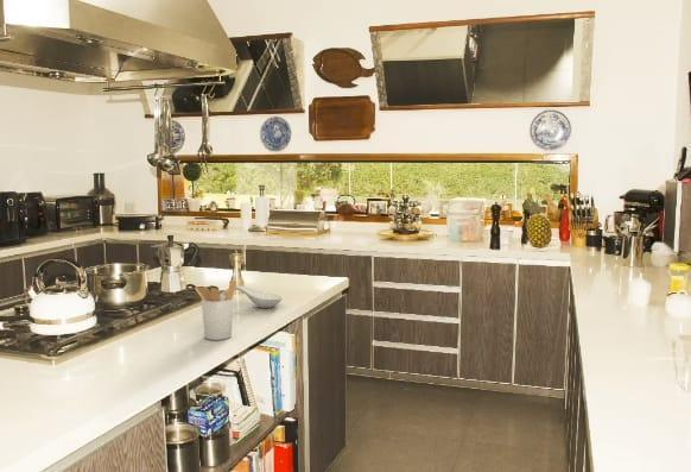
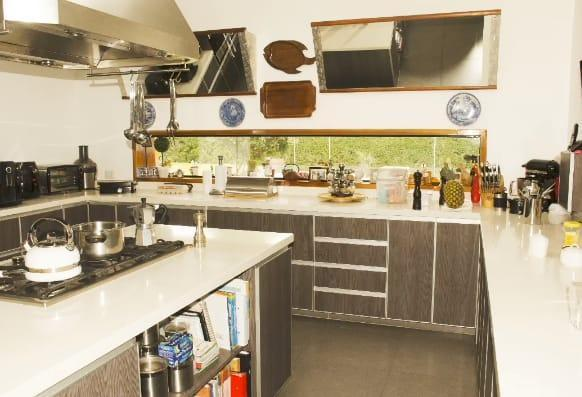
- utensil holder [194,279,237,341]
- spoon rest [220,284,284,309]
